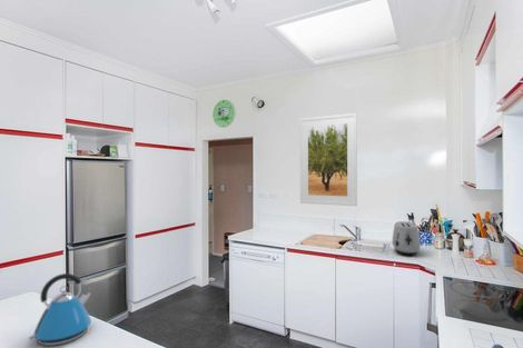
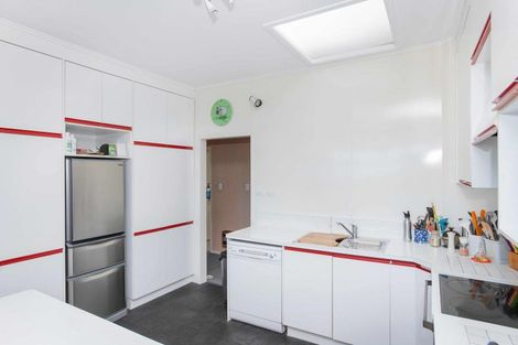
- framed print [299,112,358,207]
- kettle [28,272,92,347]
- toaster [392,220,422,256]
